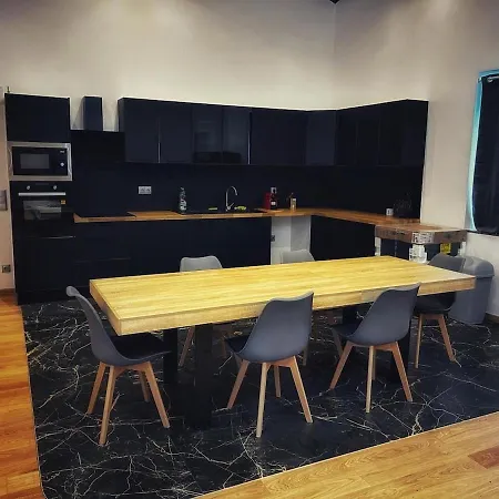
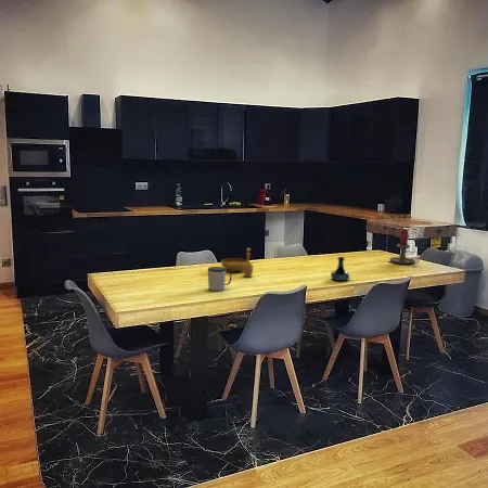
+ decorative bowl [220,247,255,279]
+ tequila bottle [330,256,350,282]
+ mug [207,266,232,292]
+ candle holder [388,228,420,266]
